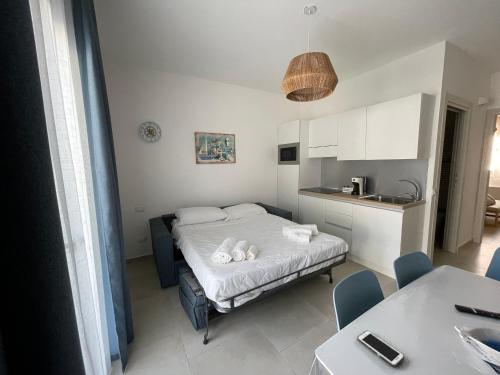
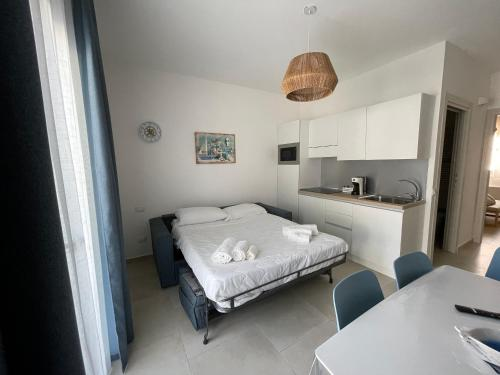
- cell phone [356,329,405,368]
